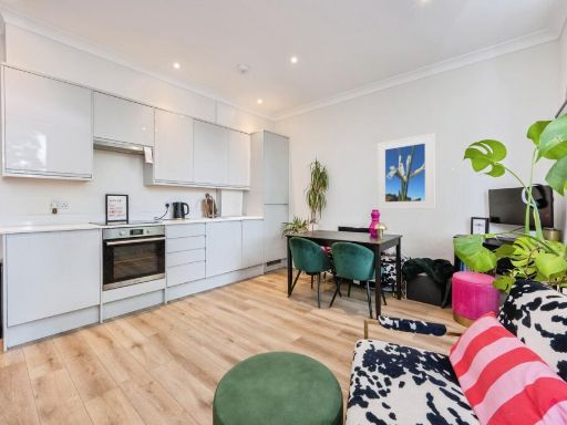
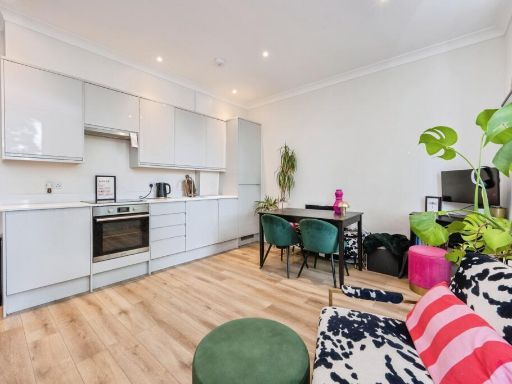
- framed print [377,133,435,210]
